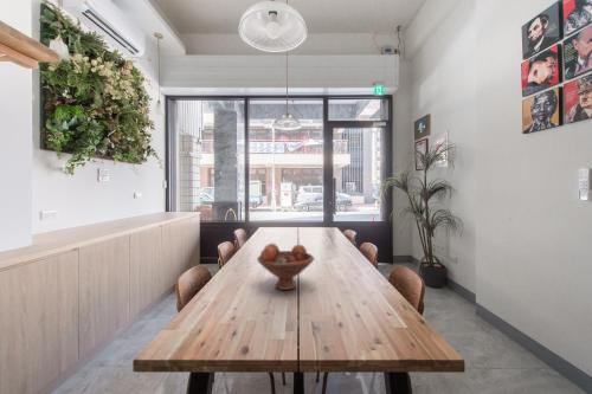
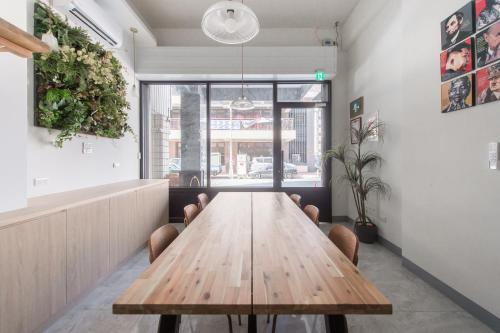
- fruit bowl [256,243,315,291]
